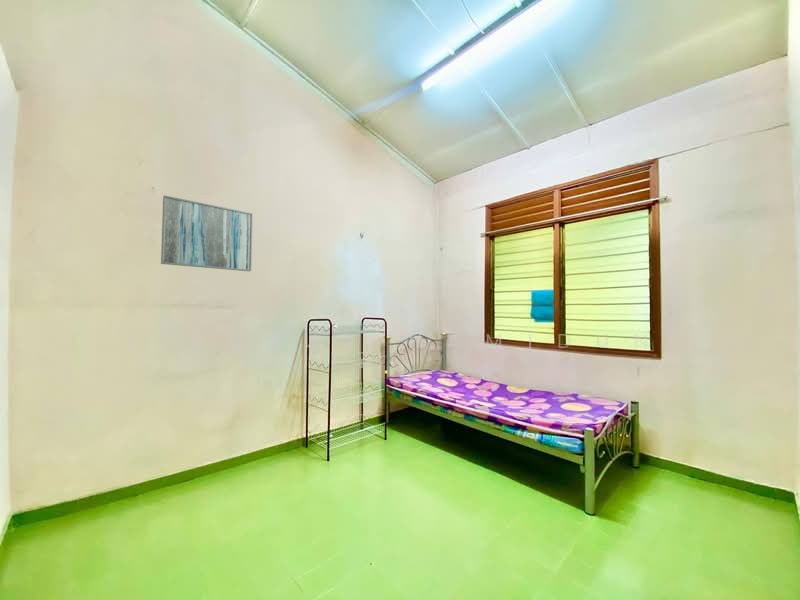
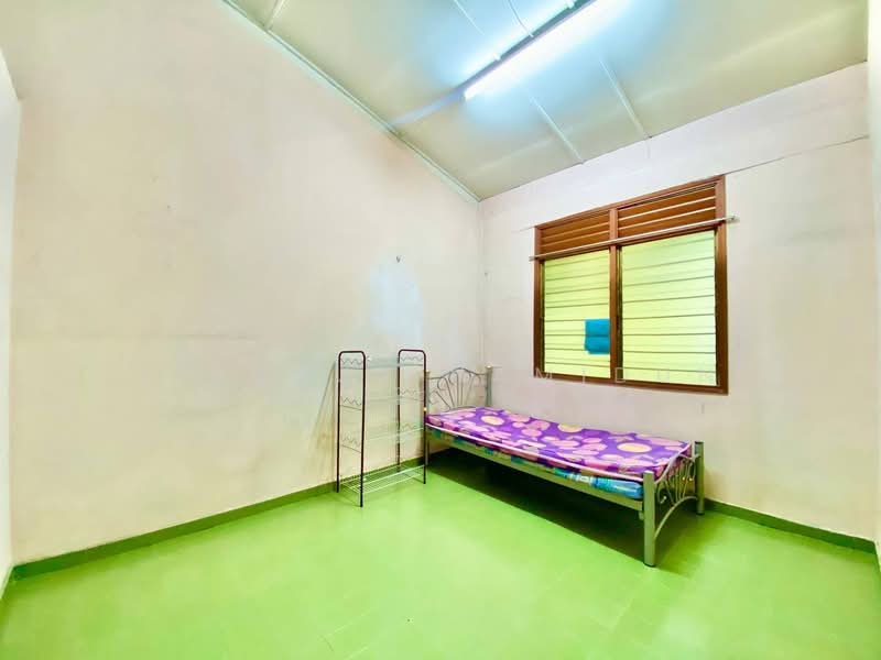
- wall art [160,194,254,272]
